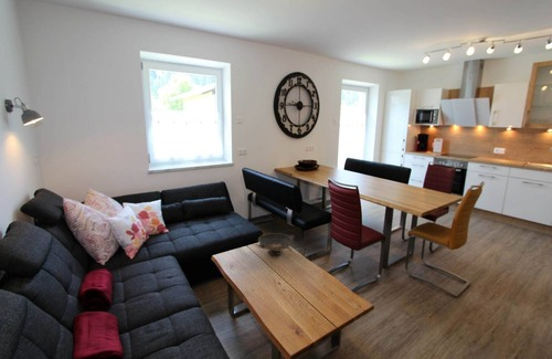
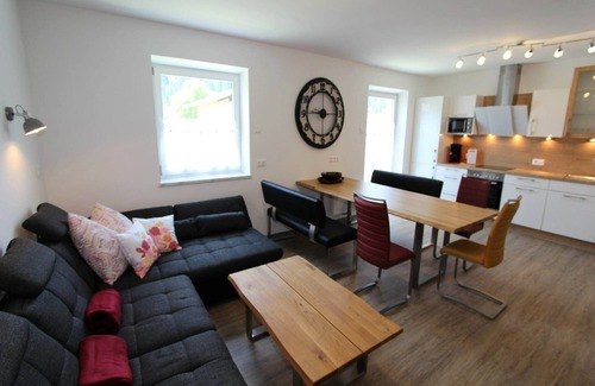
- decorative bowl [254,232,295,256]
